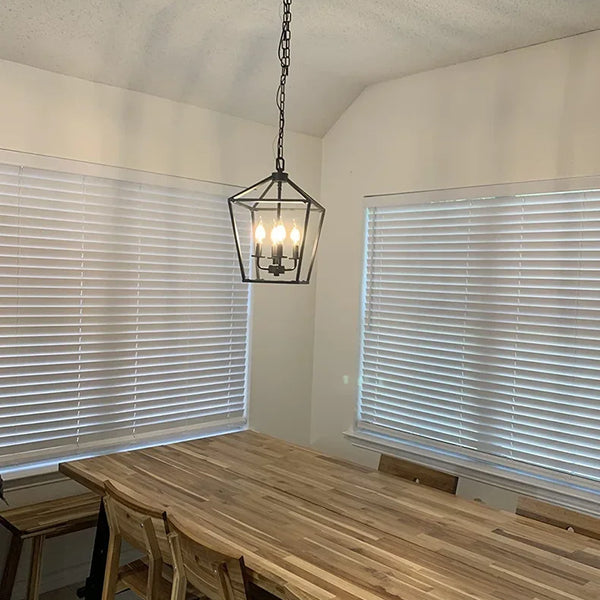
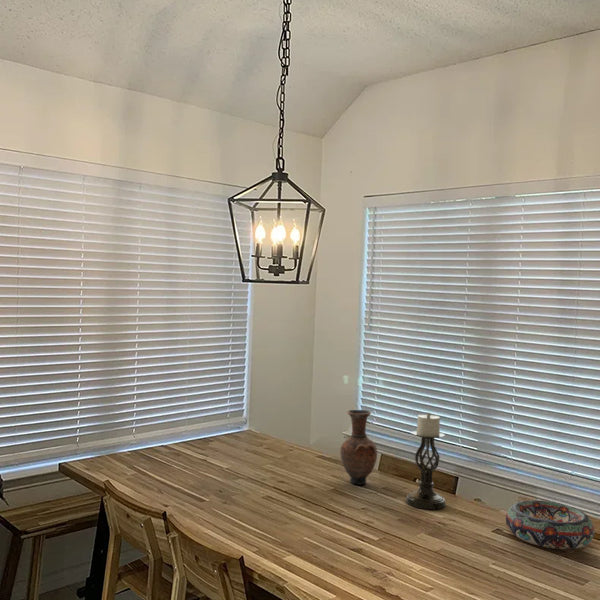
+ candle holder [405,412,446,510]
+ decorative bowl [505,499,596,550]
+ vase [339,409,378,486]
